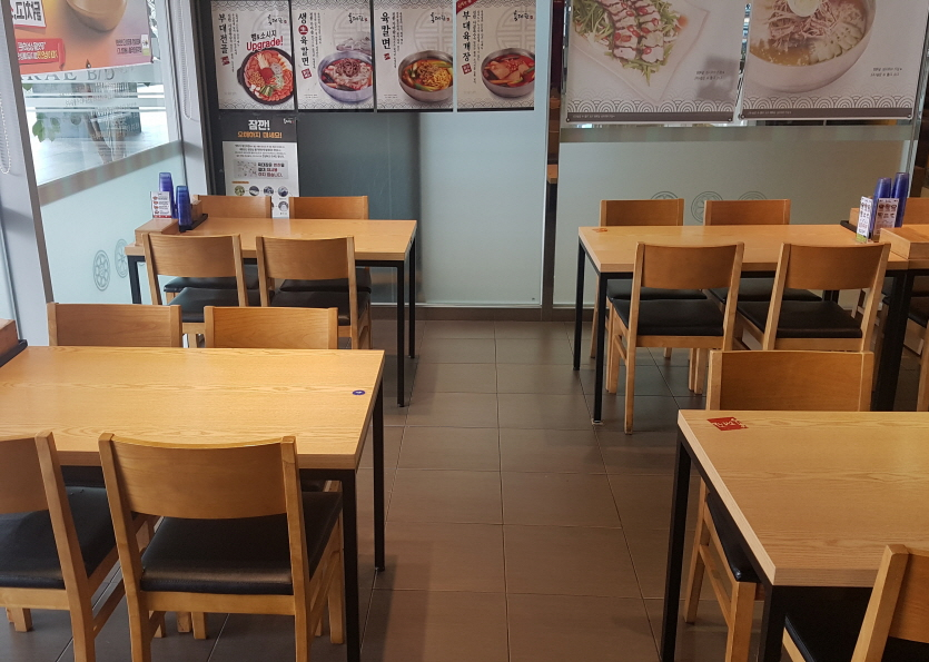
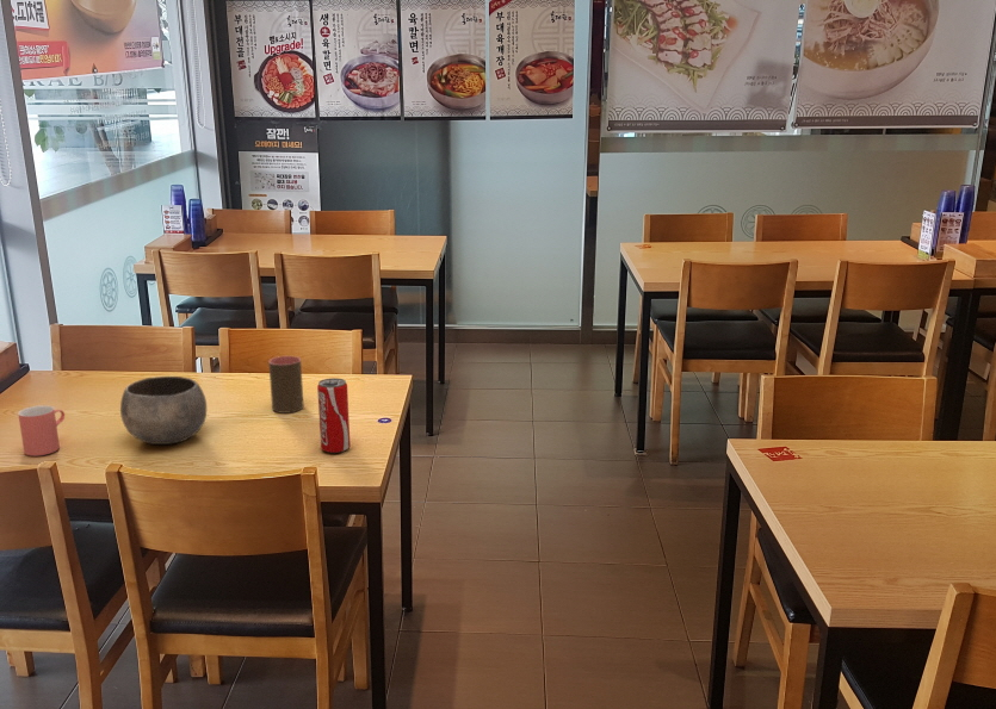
+ beverage can [316,377,352,454]
+ cup [17,404,66,456]
+ bowl [119,375,208,446]
+ cup [267,355,305,415]
